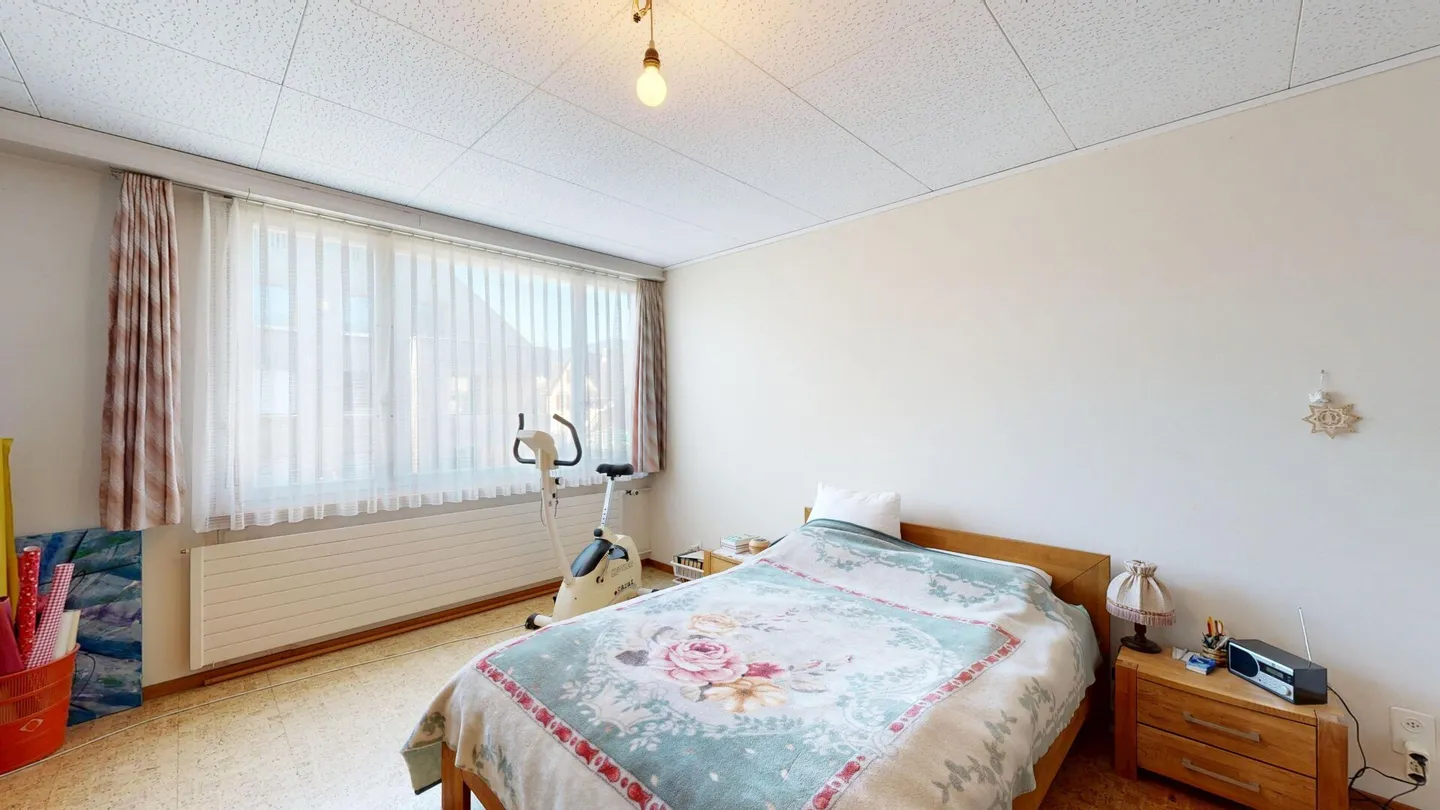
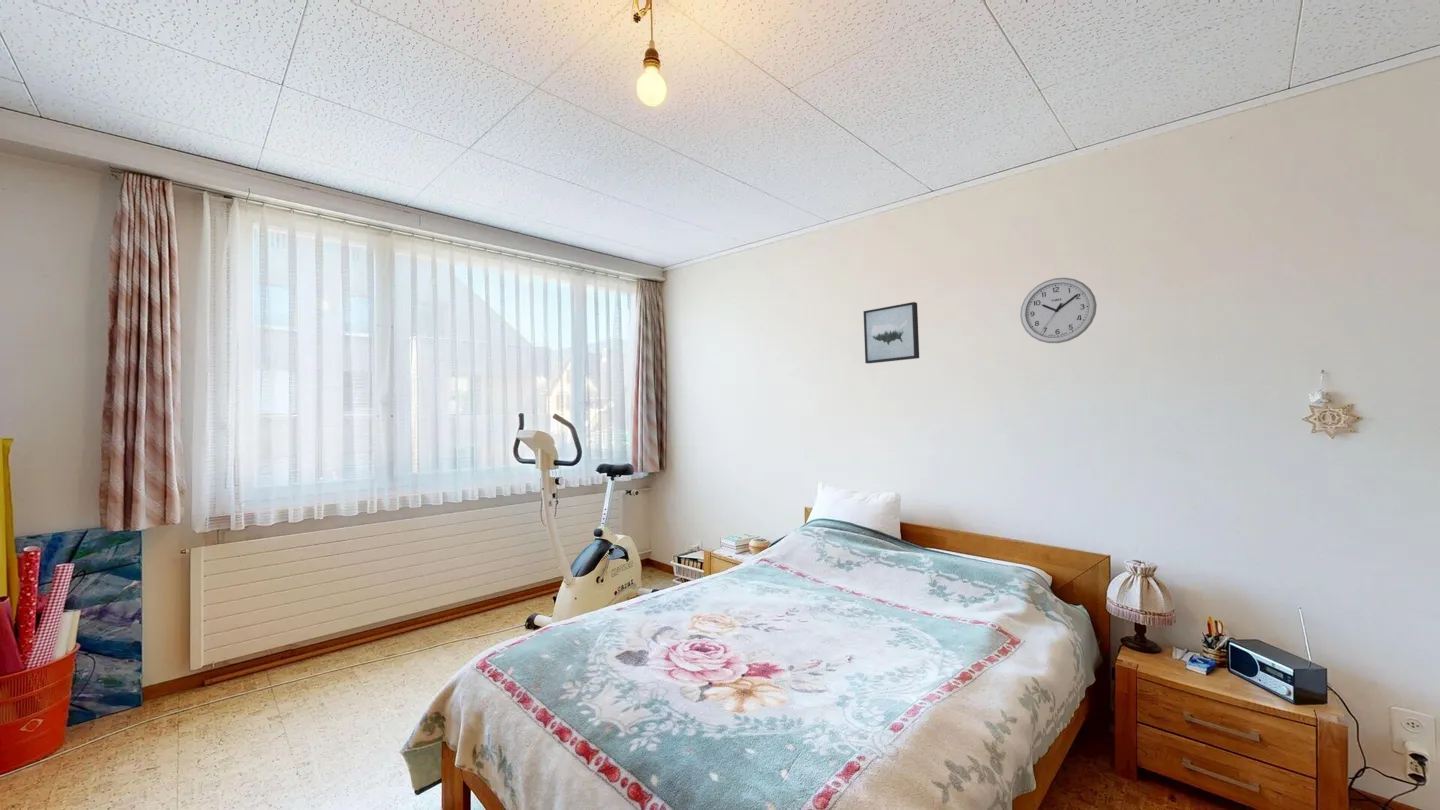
+ wall art [863,301,920,364]
+ wall clock [1019,277,1098,344]
